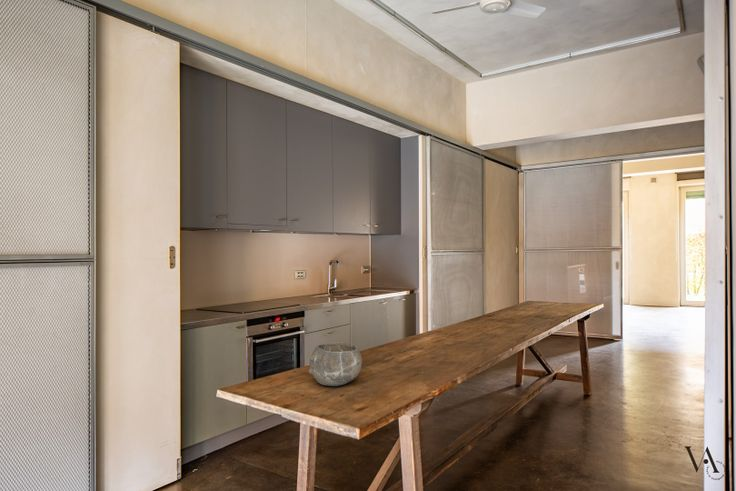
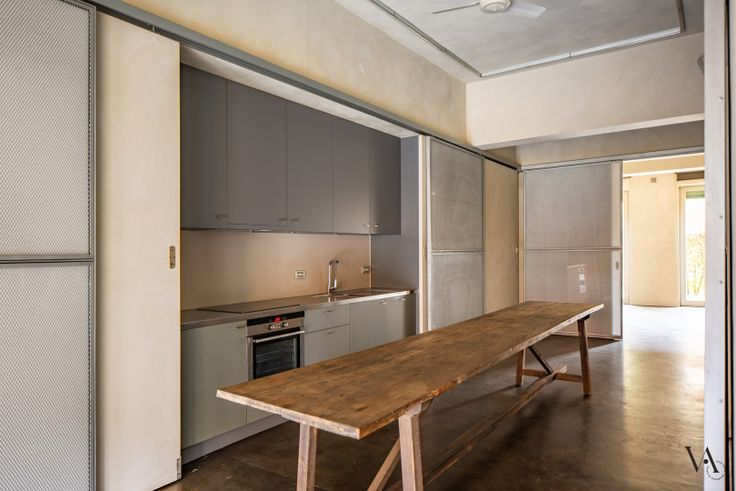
- bowl [308,341,363,387]
